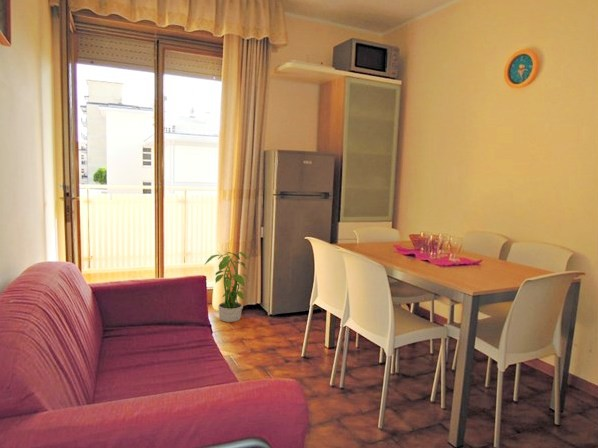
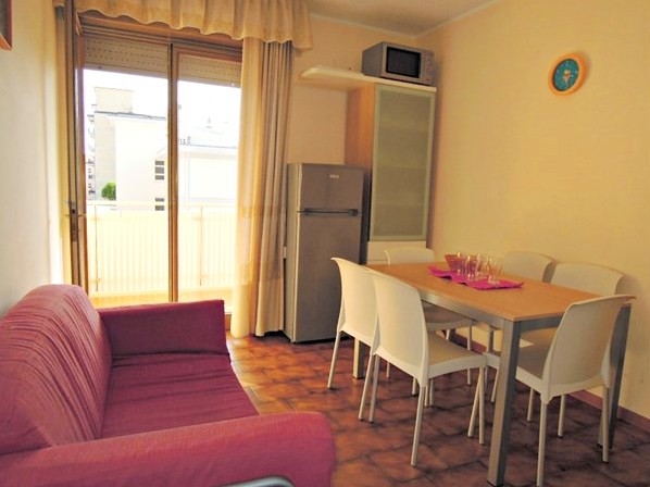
- potted plant [204,249,250,323]
